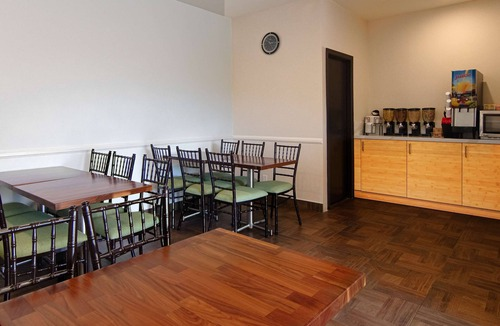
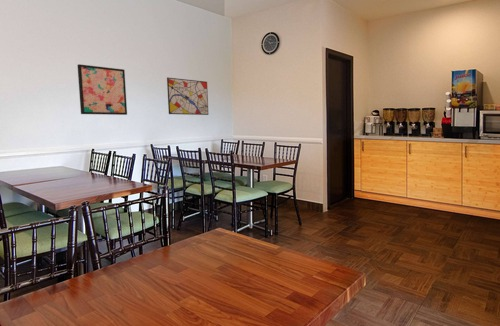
+ wall art [166,76,209,116]
+ wall art [77,63,128,116]
